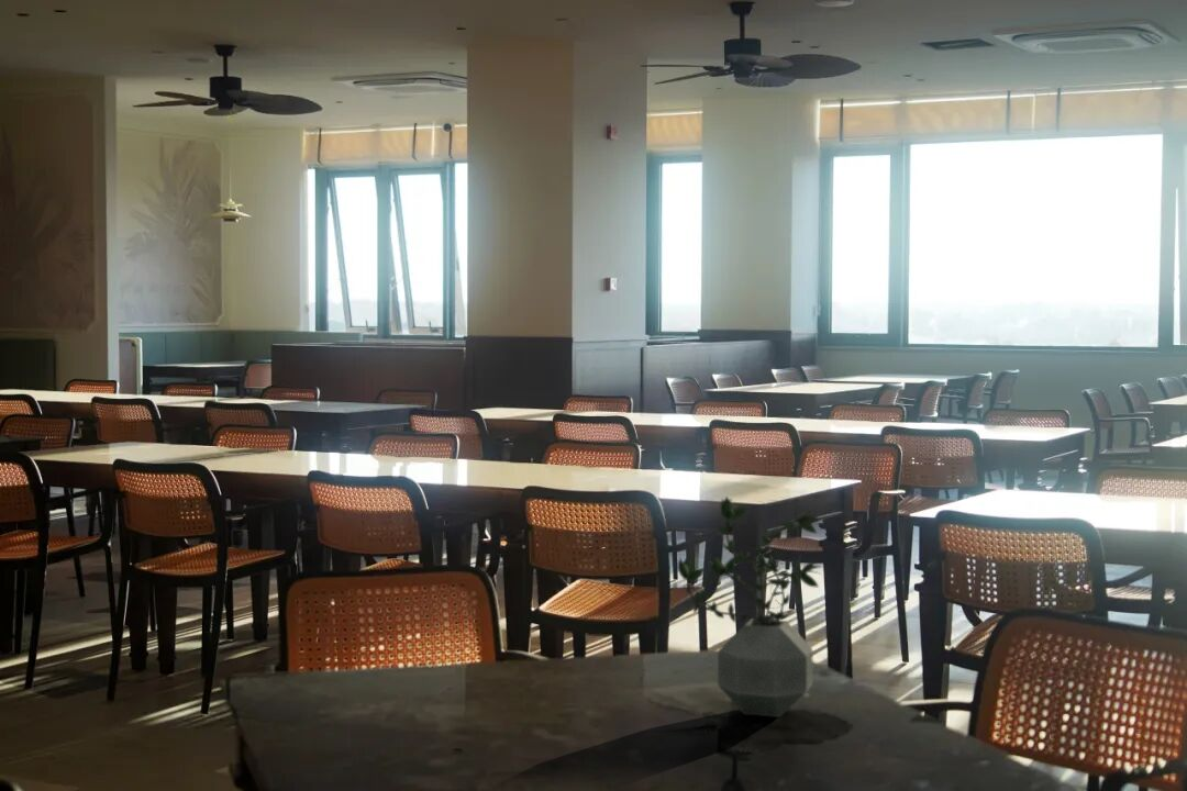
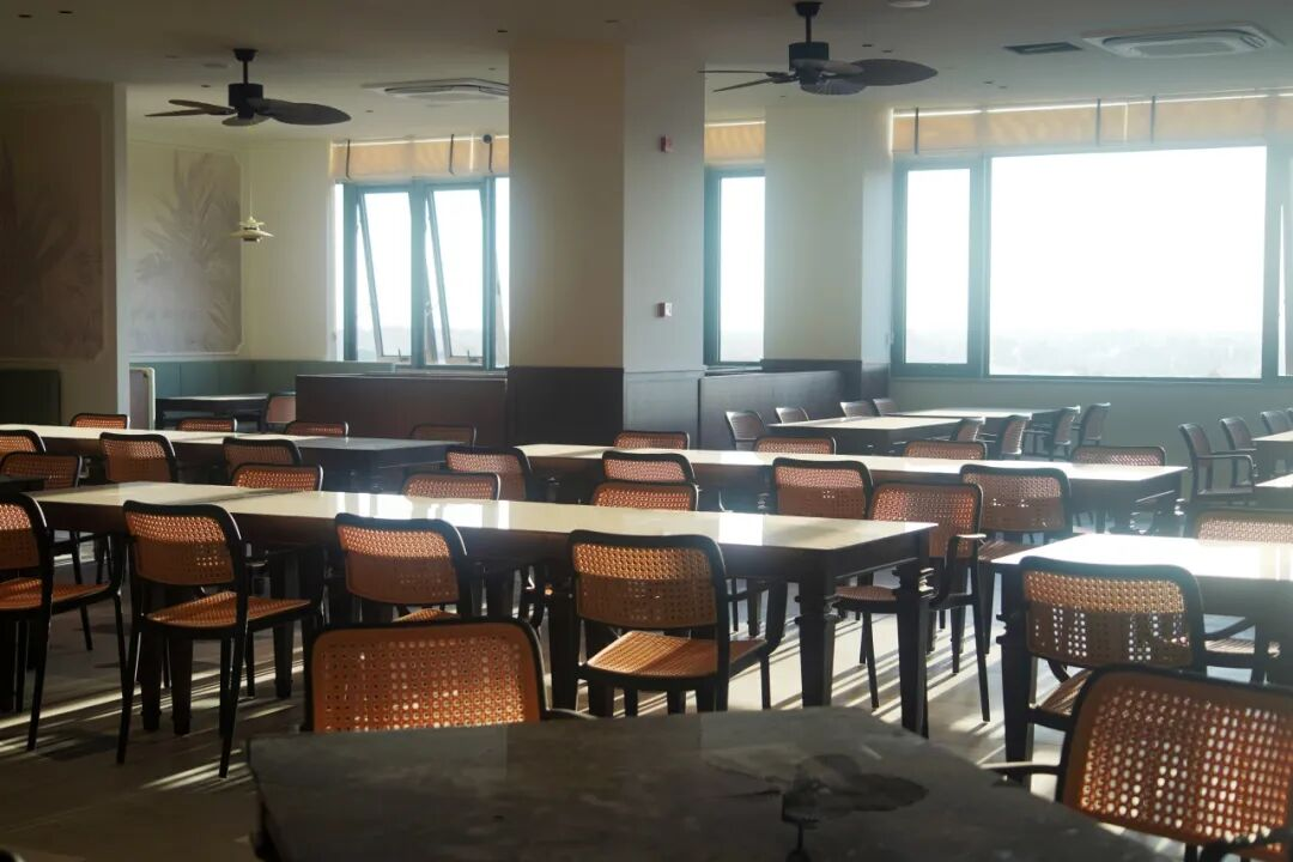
- potted plant [677,495,823,718]
